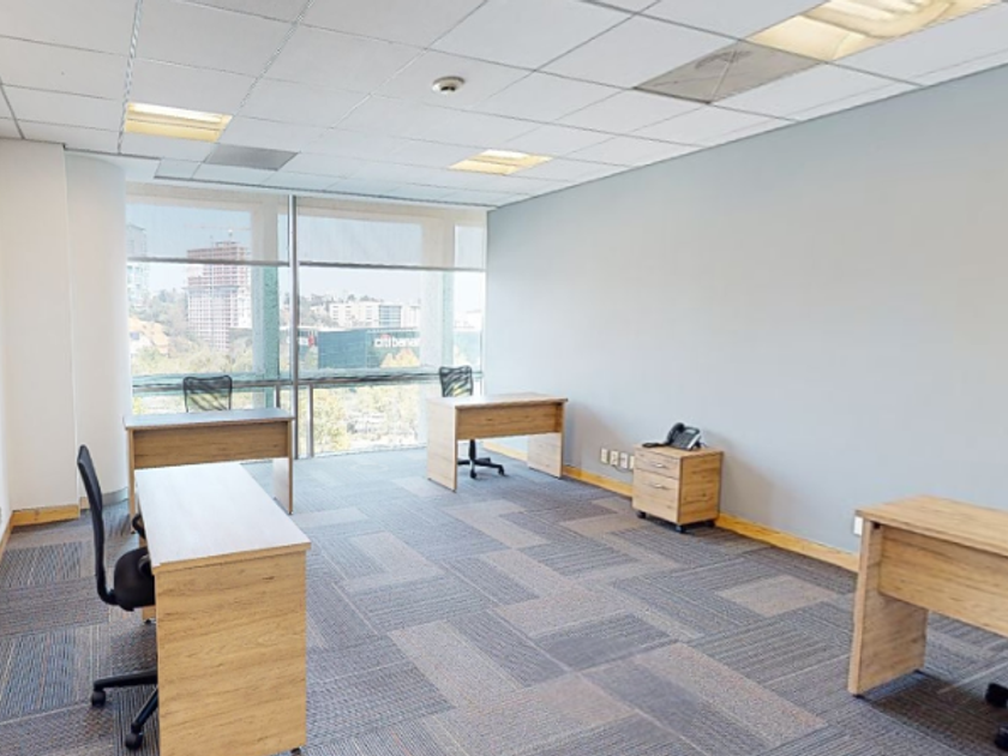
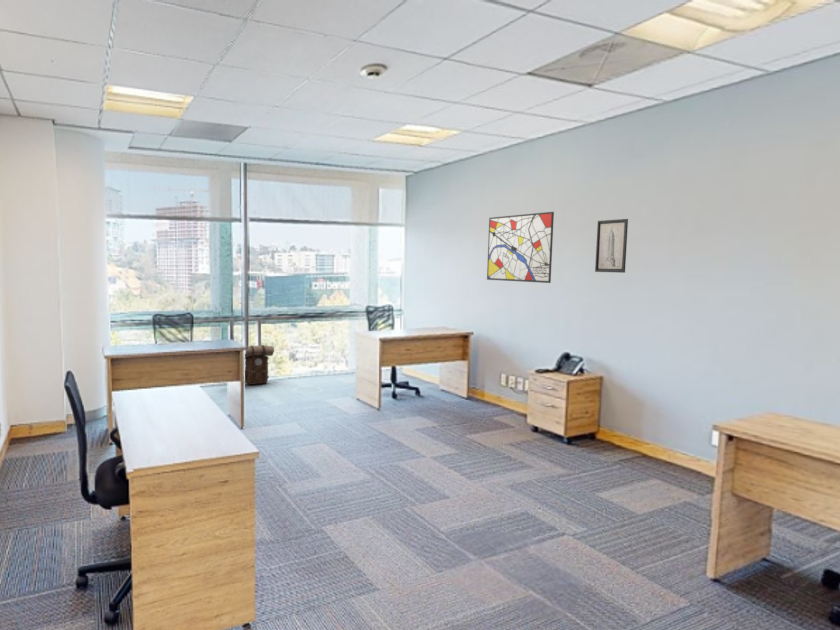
+ wall art [486,211,555,284]
+ backpack [244,344,275,386]
+ wall art [594,218,629,274]
